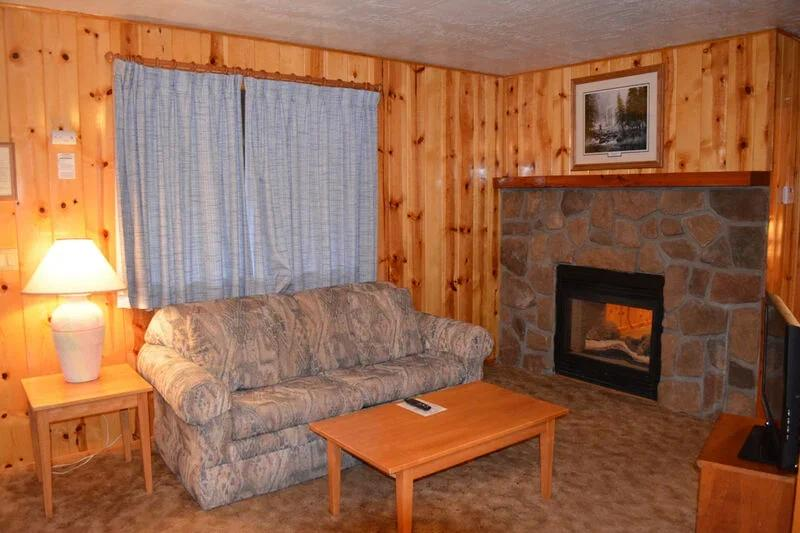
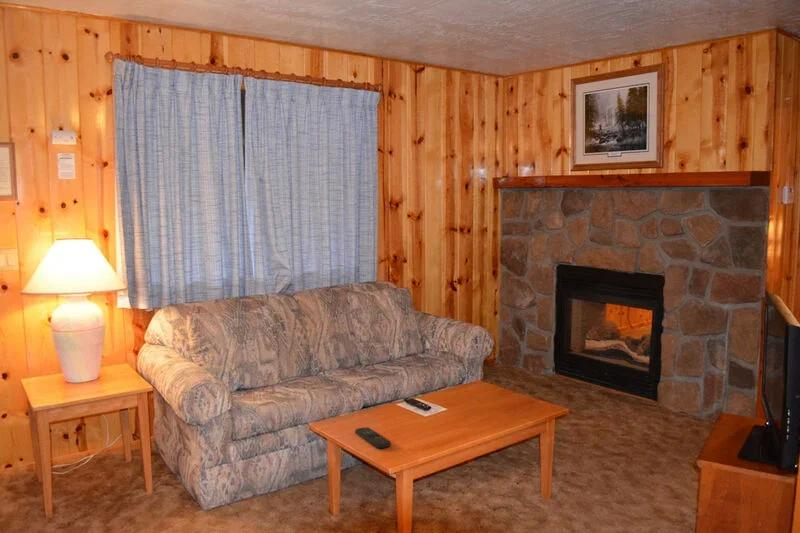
+ remote control [354,426,392,449]
